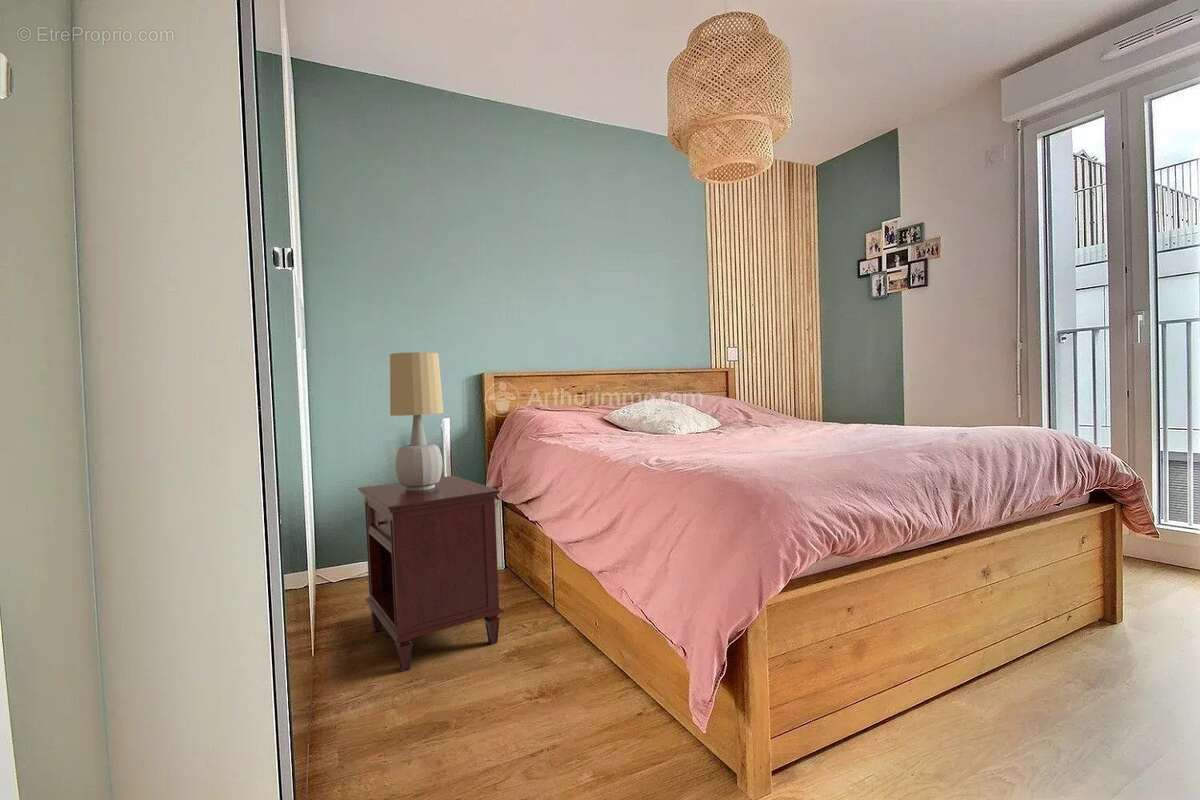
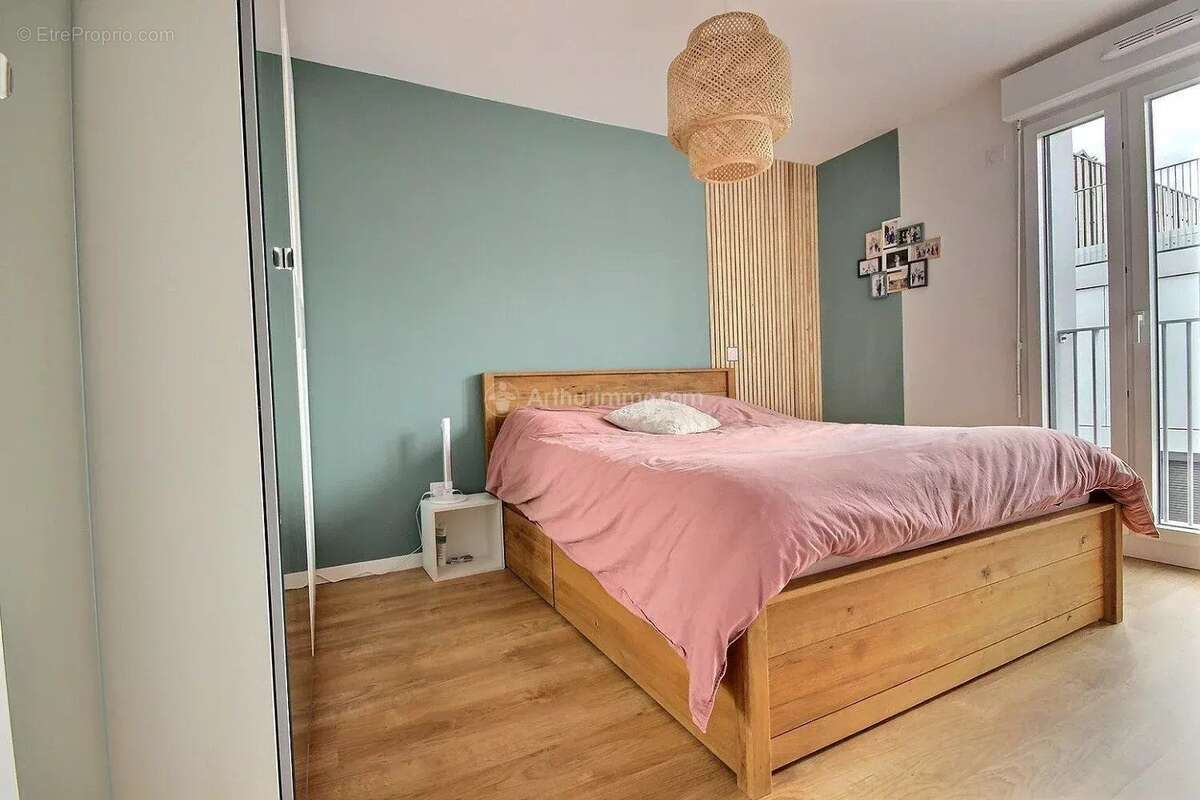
- nightstand [357,475,505,673]
- table lamp [389,351,444,491]
